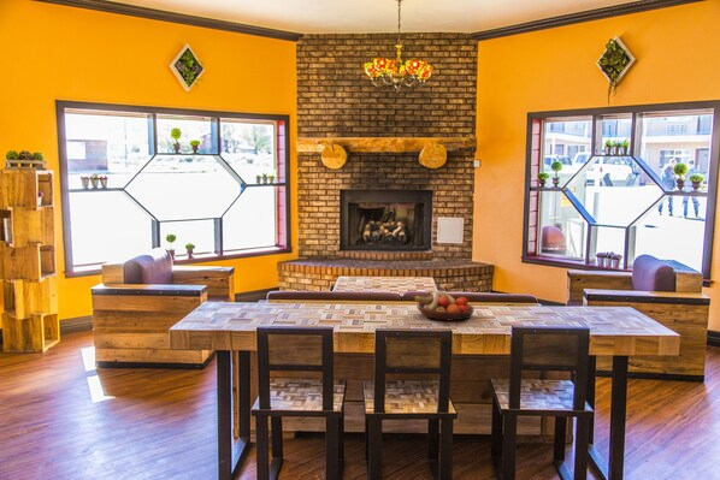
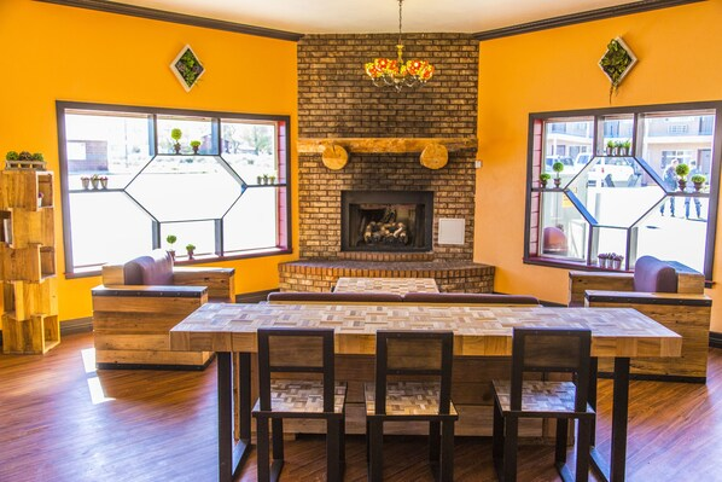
- fruit bowl [413,290,476,322]
